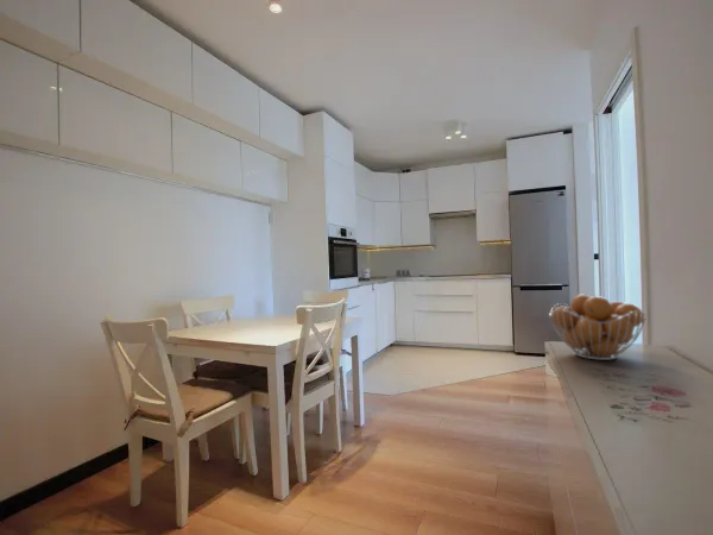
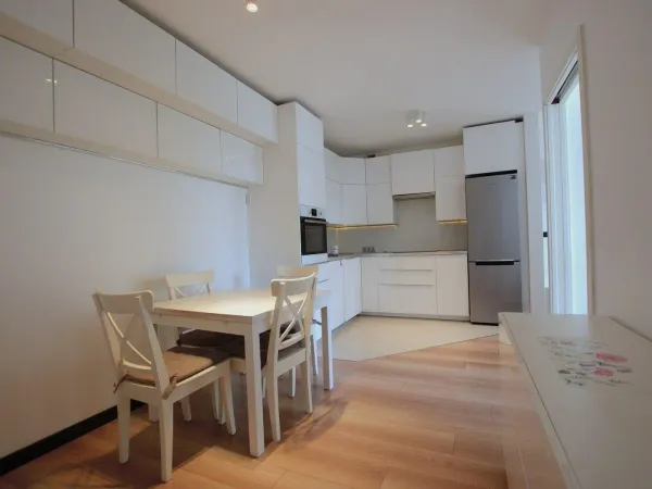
- fruit basket [548,294,648,361]
